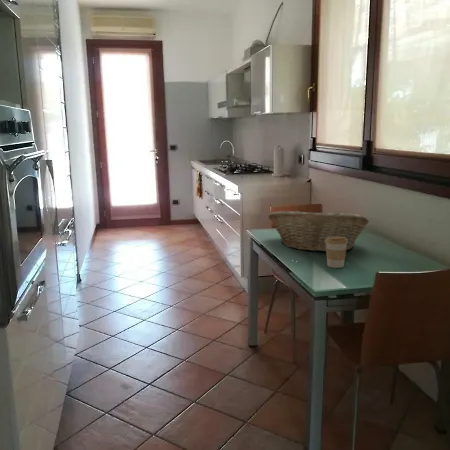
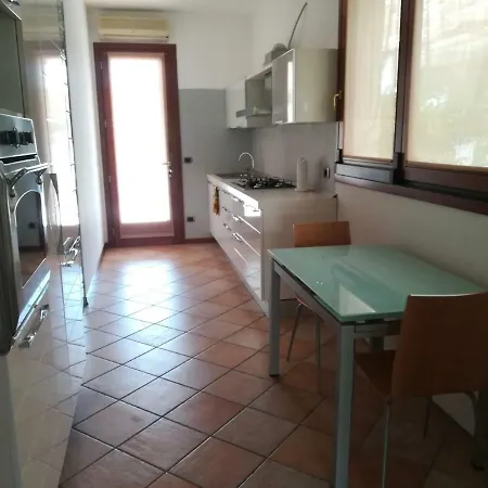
- coffee cup [325,237,347,269]
- fruit basket [267,208,370,253]
